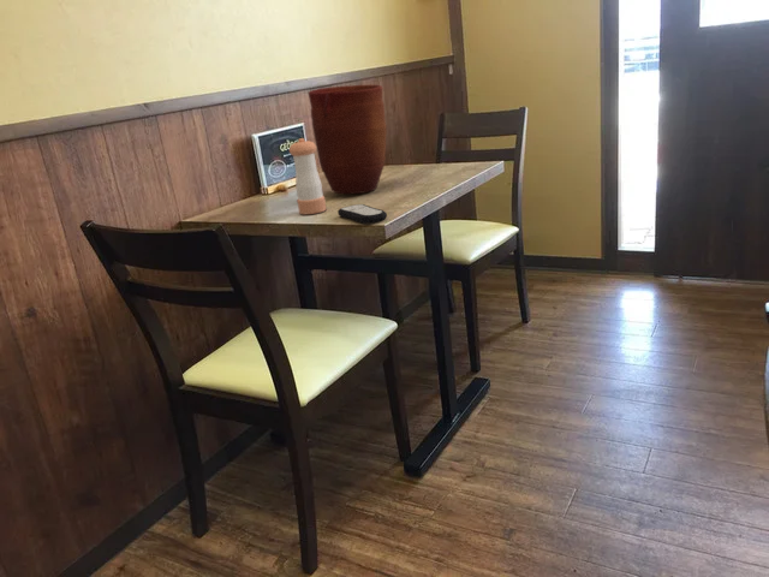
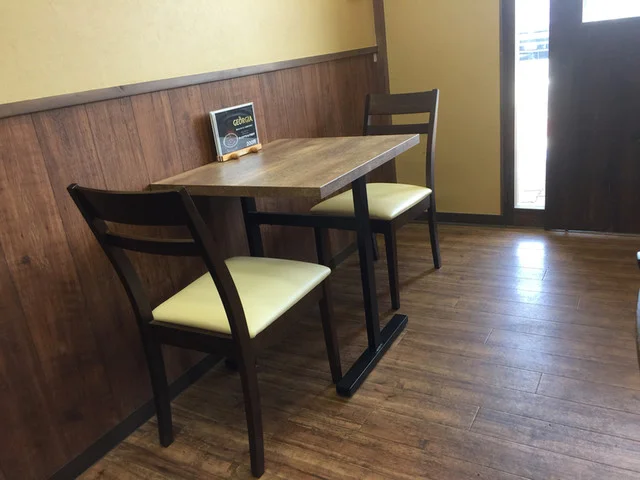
- remote control [336,203,388,225]
- pepper shaker [288,137,328,215]
- vase [308,84,388,195]
